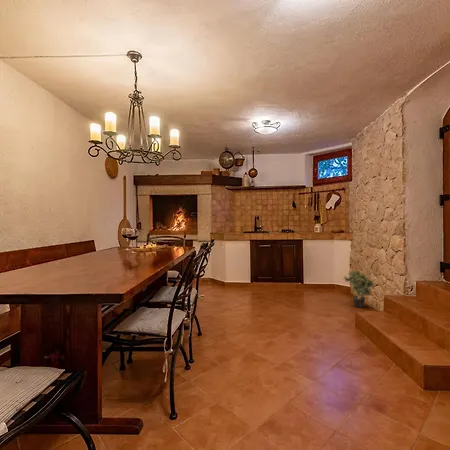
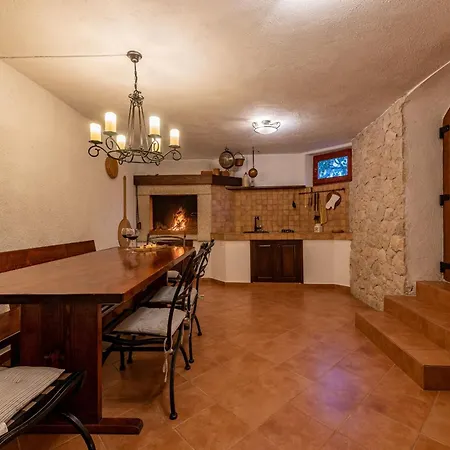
- potted plant [342,270,375,308]
